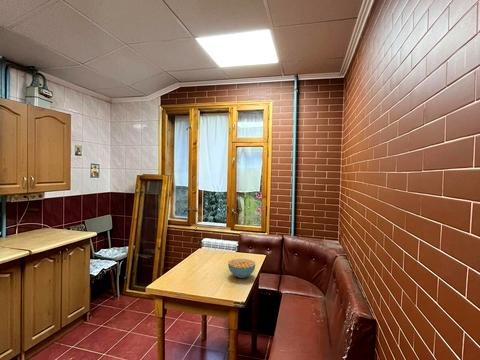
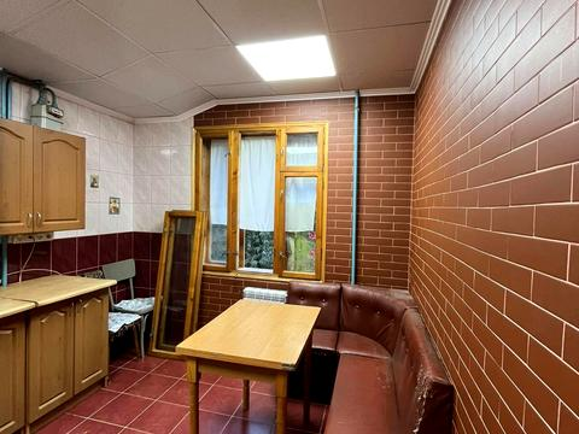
- cereal bowl [227,258,256,279]
